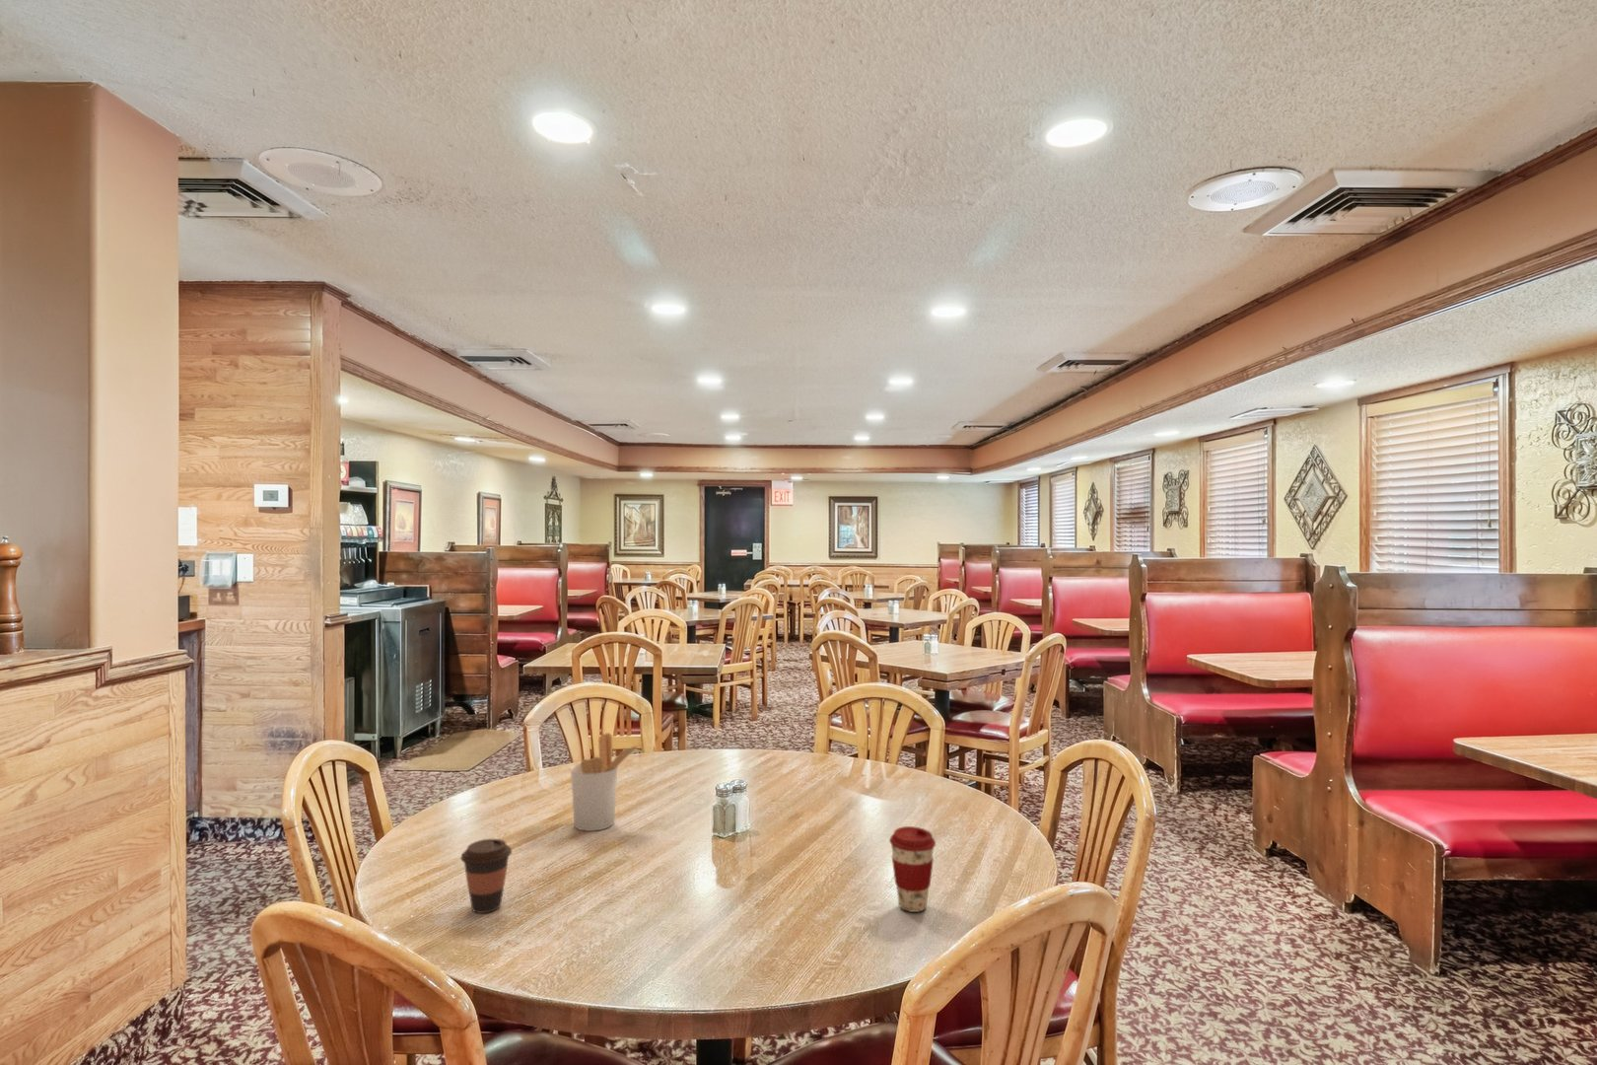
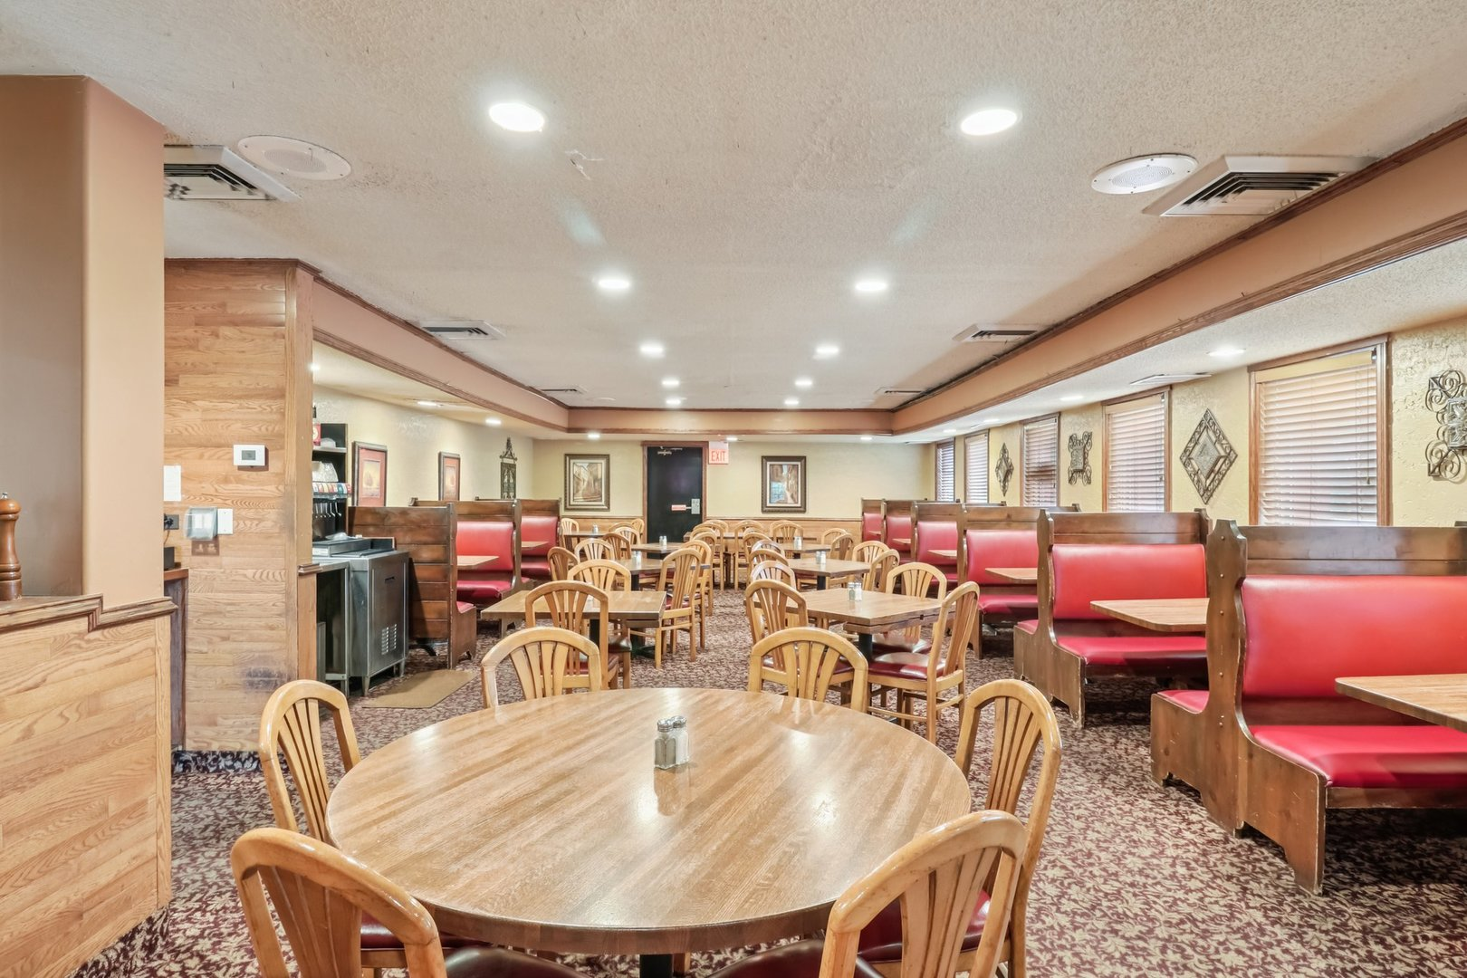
- utensil holder [570,732,643,832]
- coffee cup [888,825,936,913]
- coffee cup [460,838,512,914]
